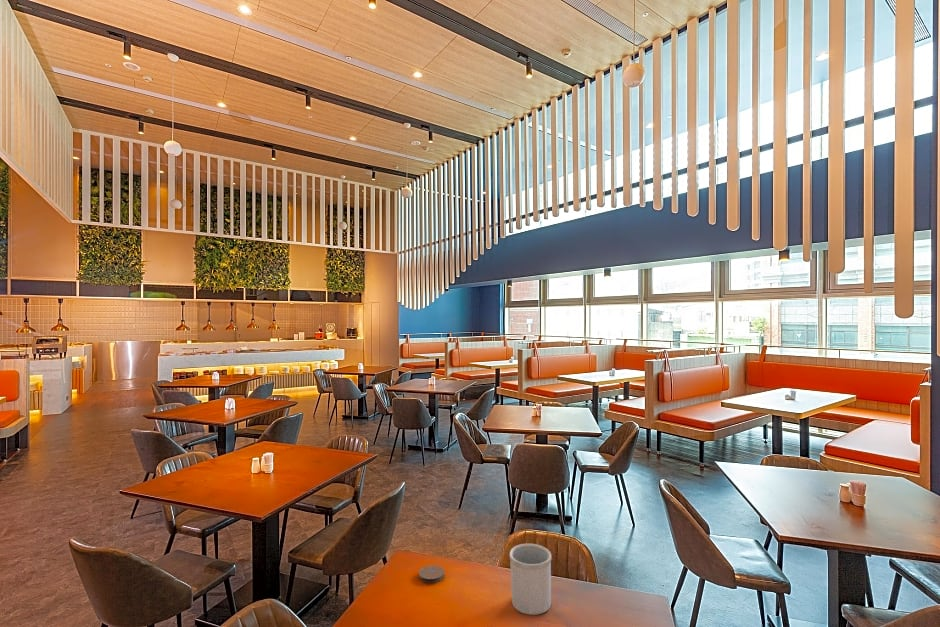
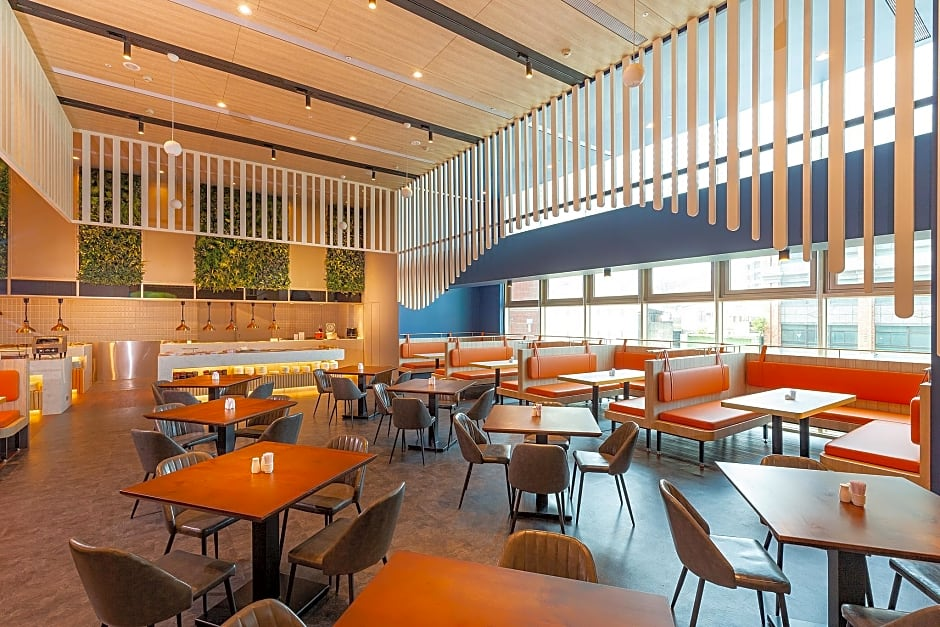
- utensil holder [509,543,552,616]
- coaster [418,564,445,584]
